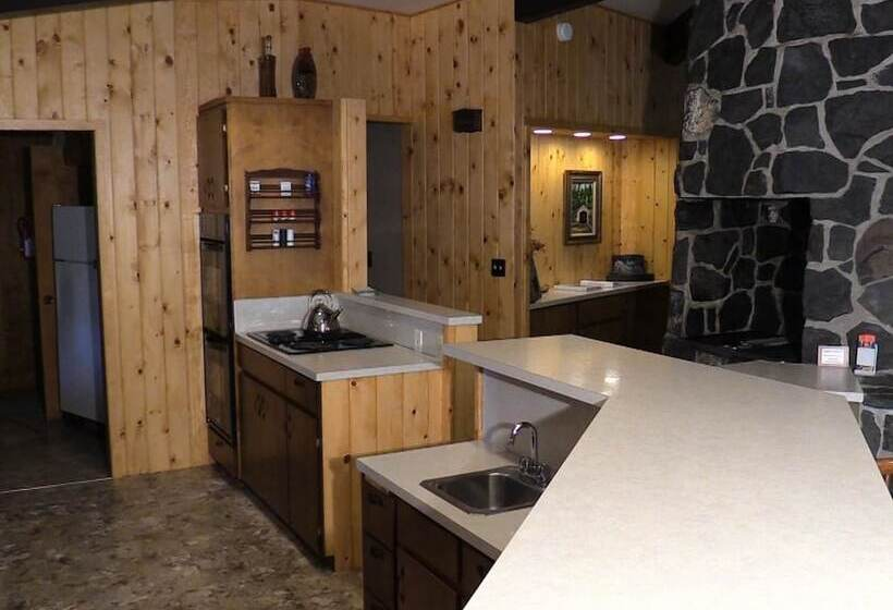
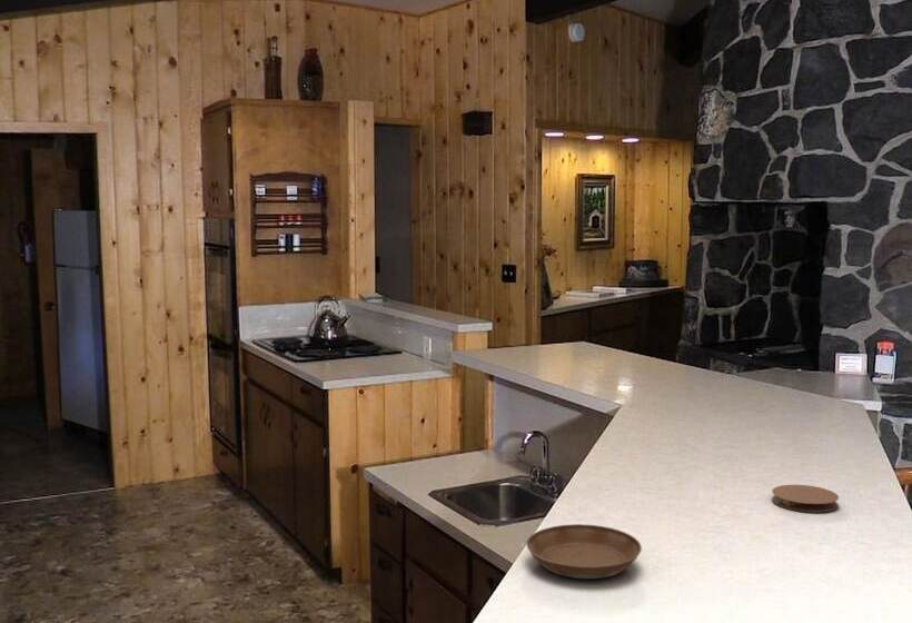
+ saucer [525,523,643,580]
+ coaster [771,484,840,514]
